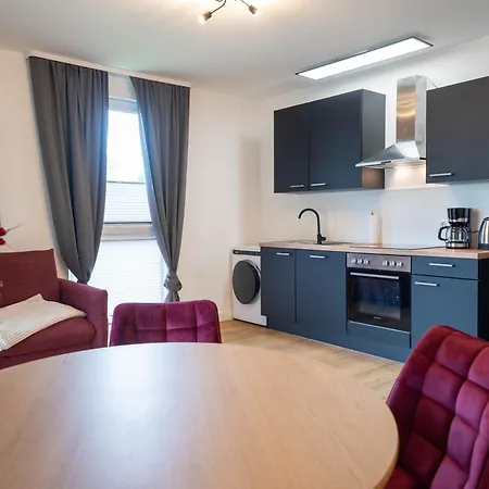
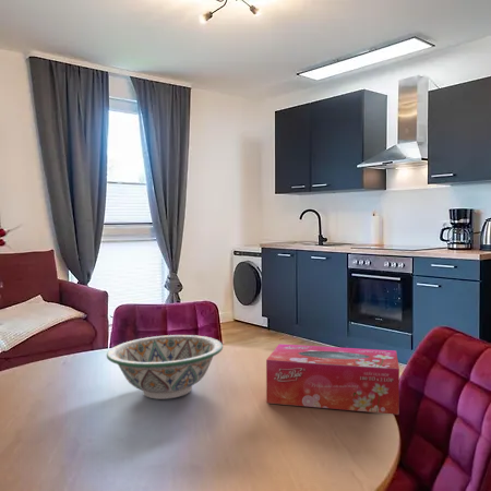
+ tissue box [265,343,400,416]
+ decorative bowl [106,334,224,400]
